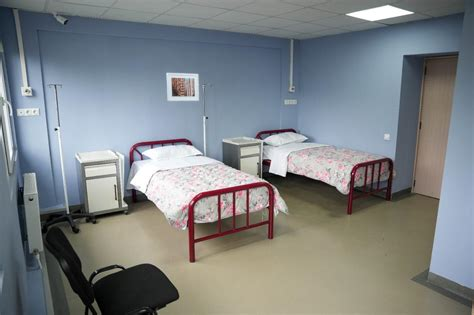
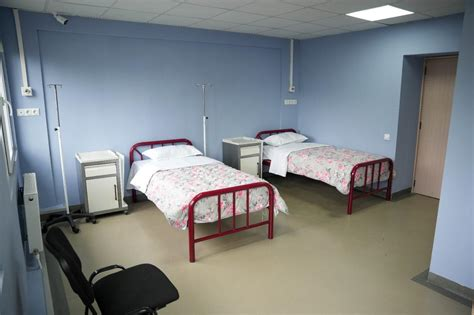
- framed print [166,72,200,102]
